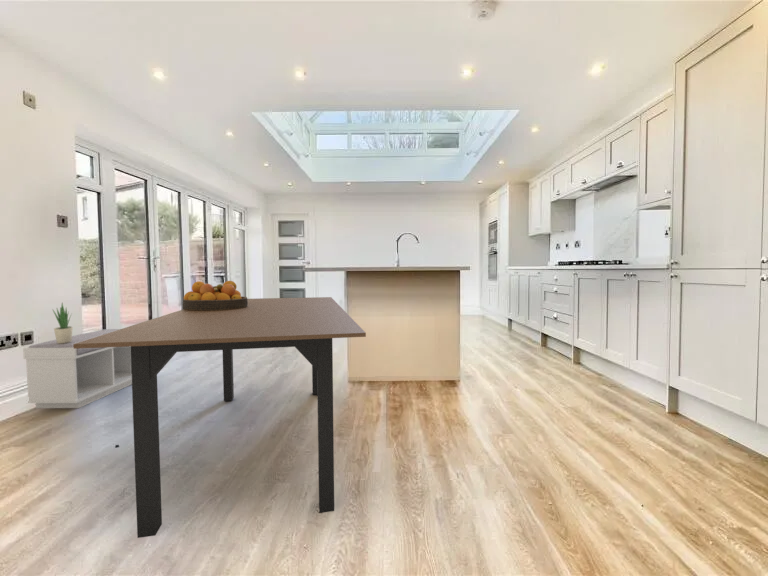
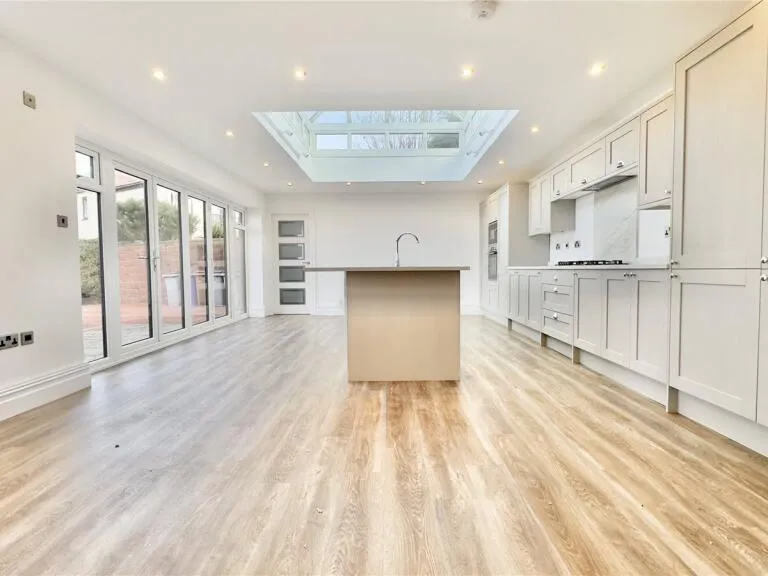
- potted plant [52,302,73,343]
- bench [22,328,132,409]
- dining table [73,296,367,539]
- fruit bowl [182,280,248,311]
